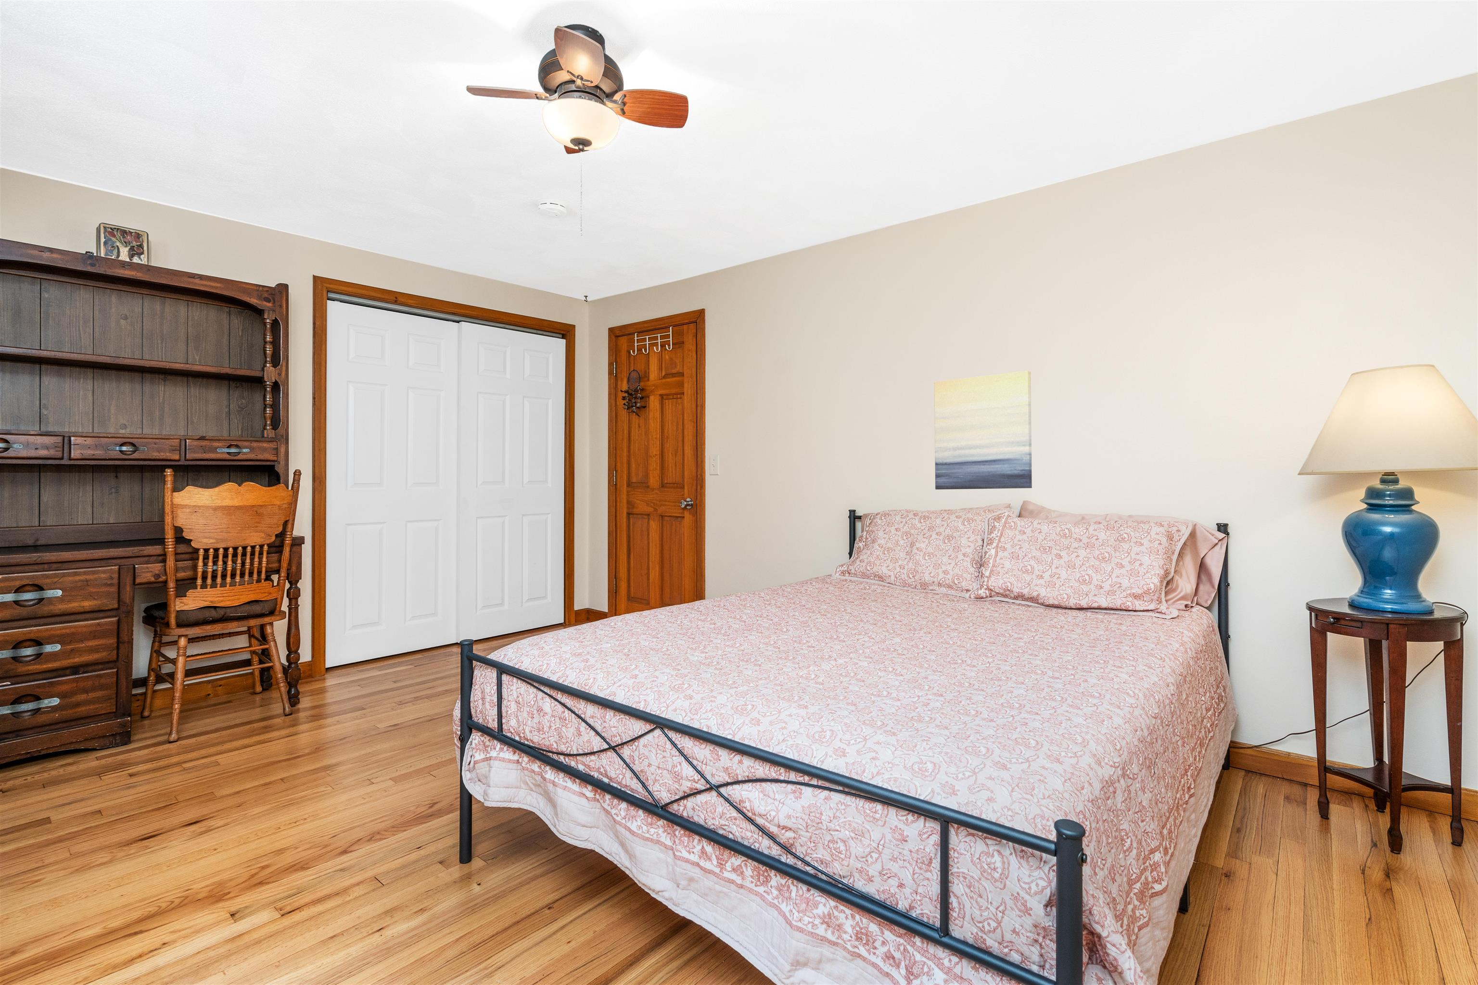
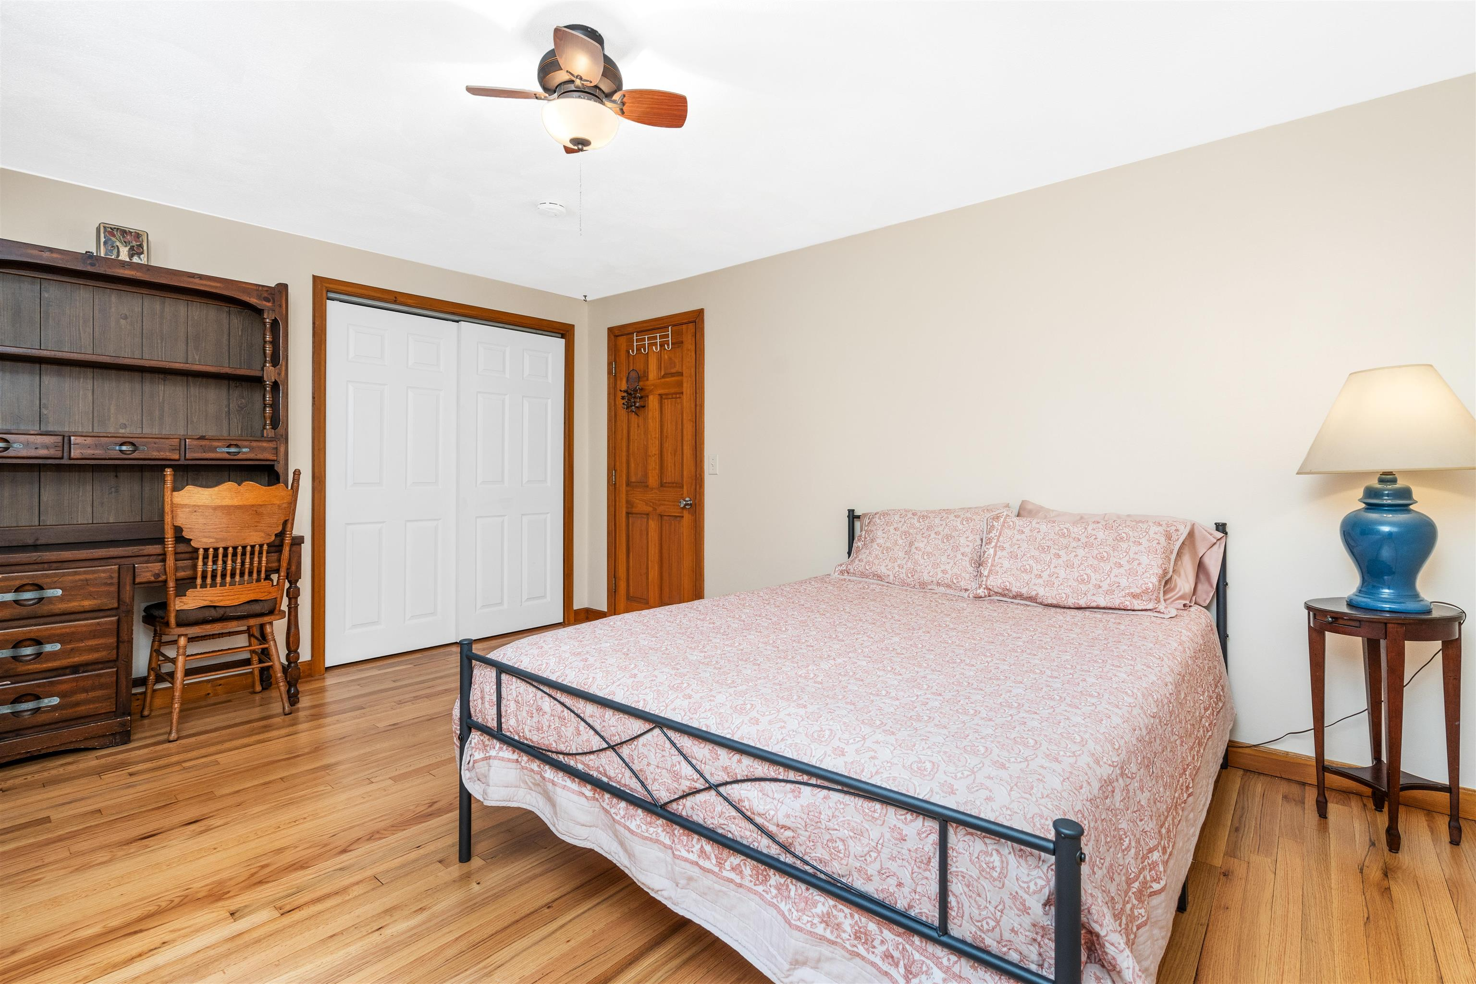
- wall art [934,370,1033,490]
